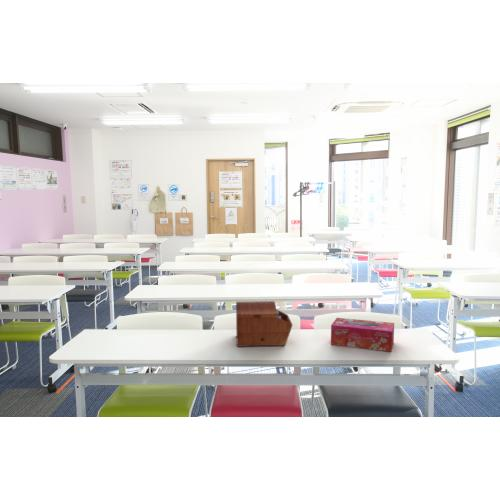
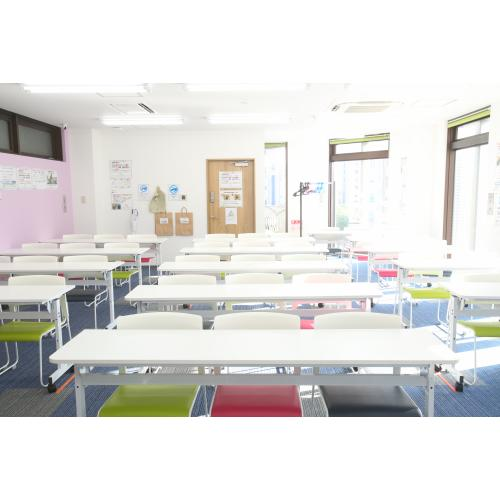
- tissue box [330,317,395,353]
- sewing box [235,300,293,348]
